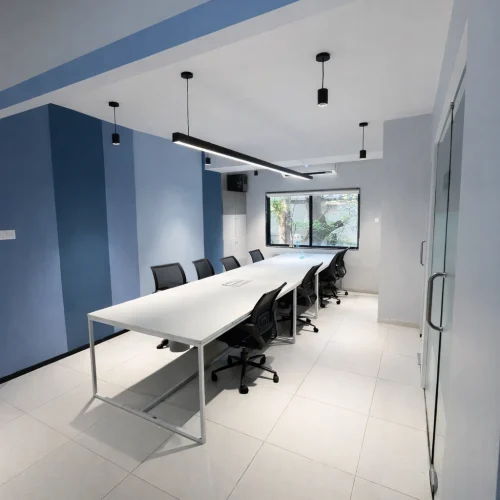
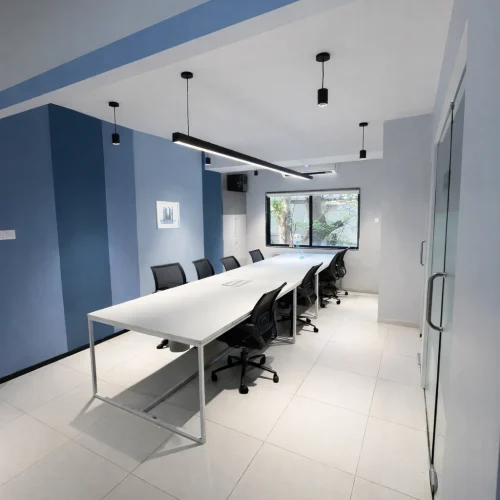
+ wall art [154,200,181,230]
